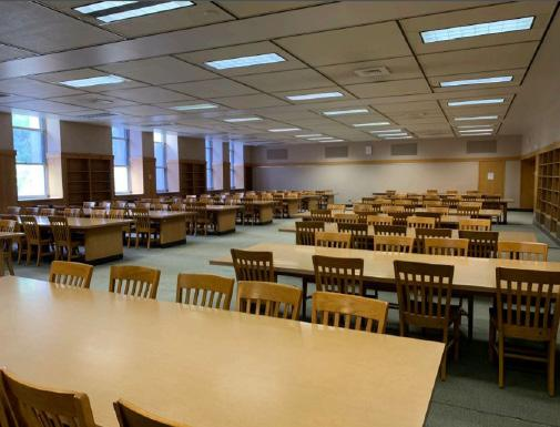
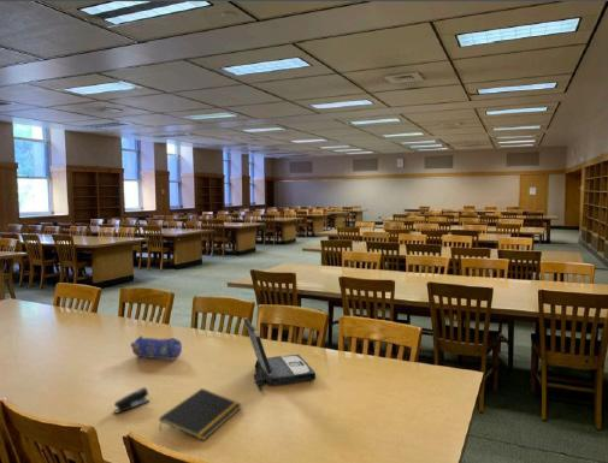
+ pencil case [129,334,183,361]
+ laptop [243,316,317,391]
+ stapler [112,386,150,414]
+ notepad [158,387,242,441]
